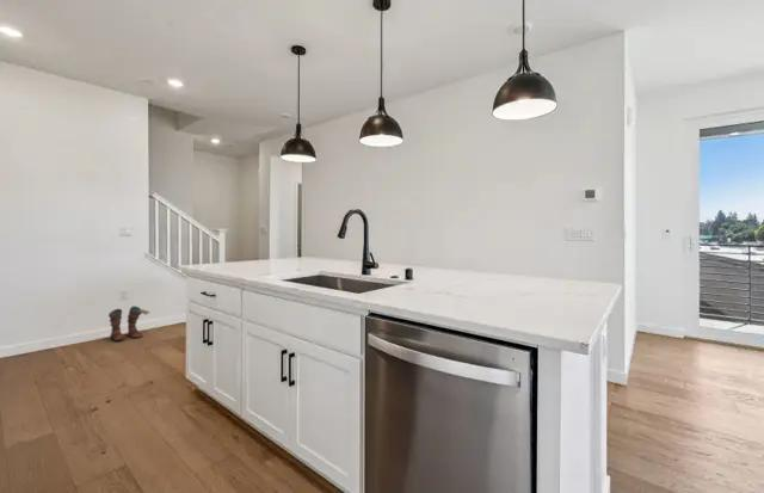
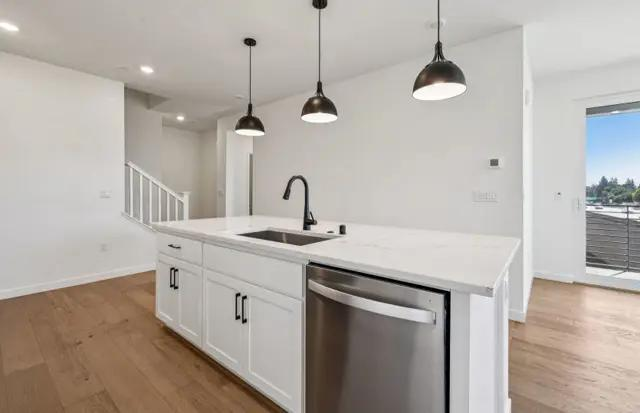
- boots [107,304,150,343]
